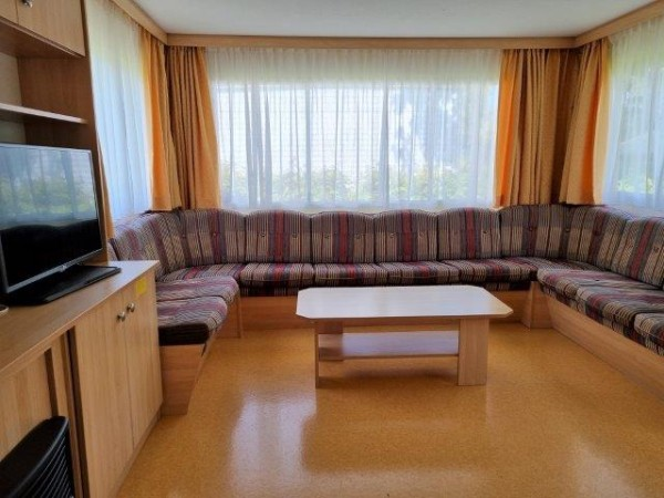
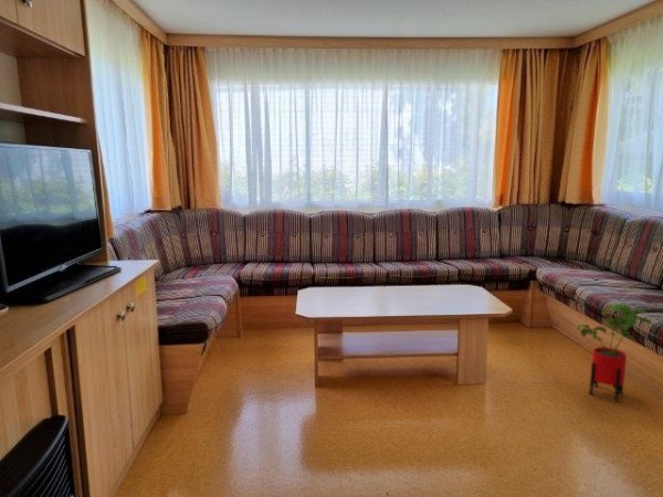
+ house plant [576,303,654,402]
